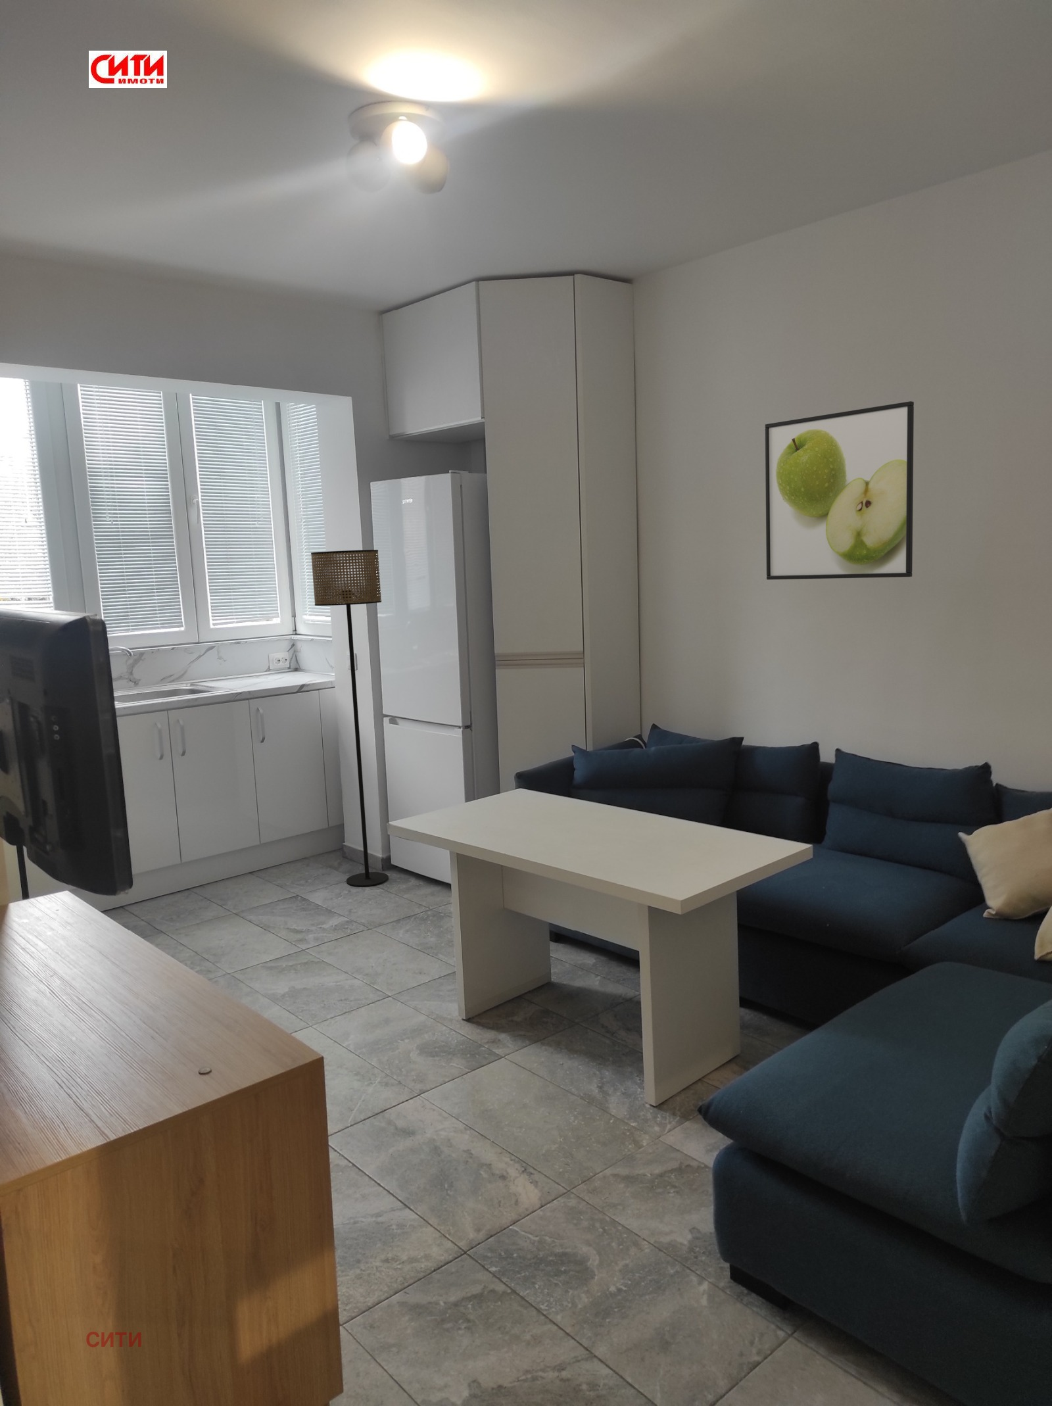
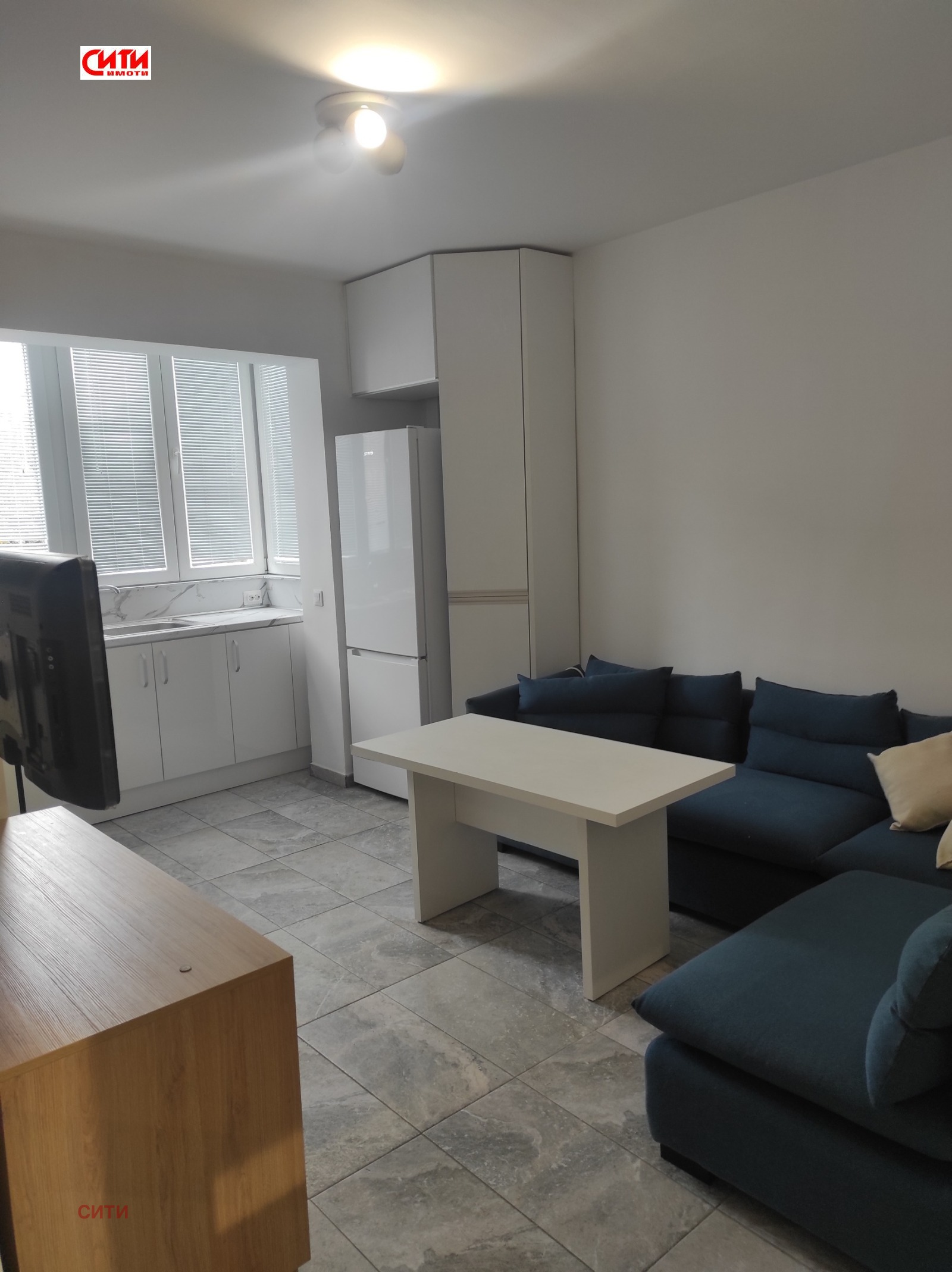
- floor lamp [311,549,389,888]
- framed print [764,400,915,580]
